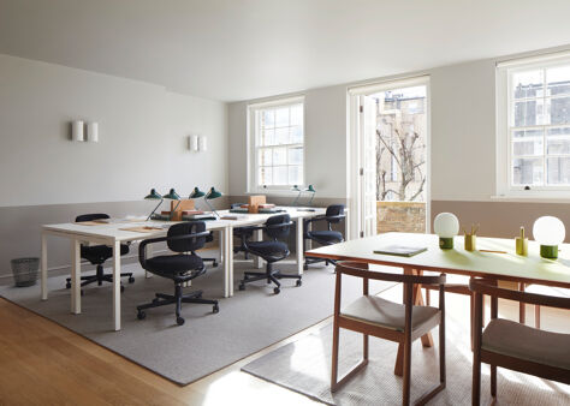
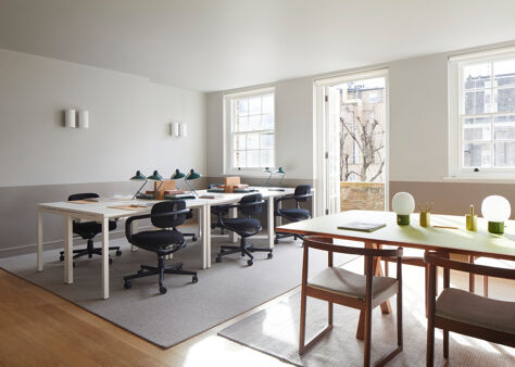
- wastebasket [10,256,41,288]
